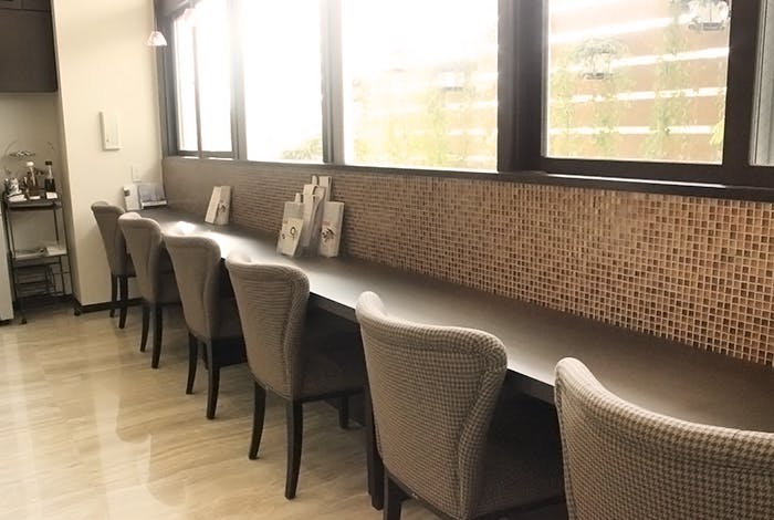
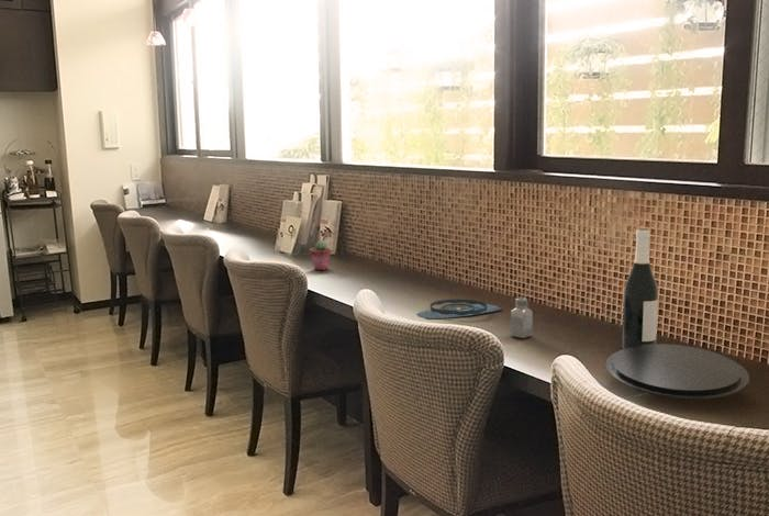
+ wine bottle [622,226,659,349]
+ saltshaker [510,296,534,339]
+ plate [604,343,750,401]
+ potted succulent [309,239,333,271]
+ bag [415,281,503,321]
